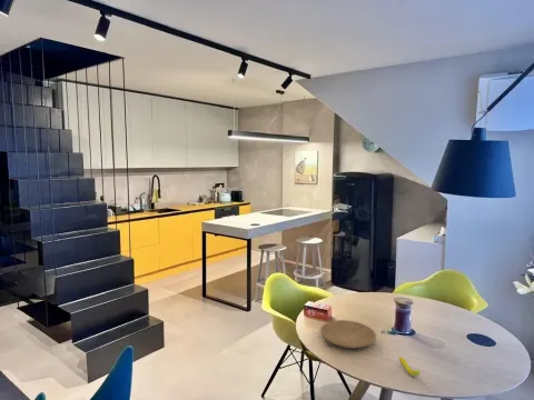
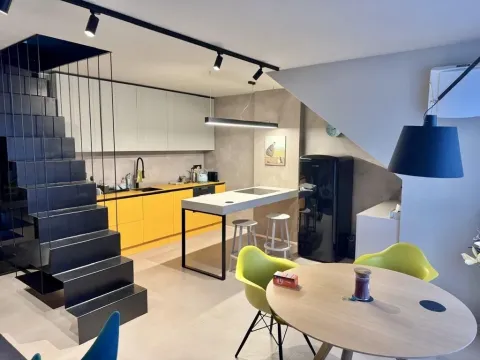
- fruit [398,354,422,378]
- plate [319,319,377,349]
